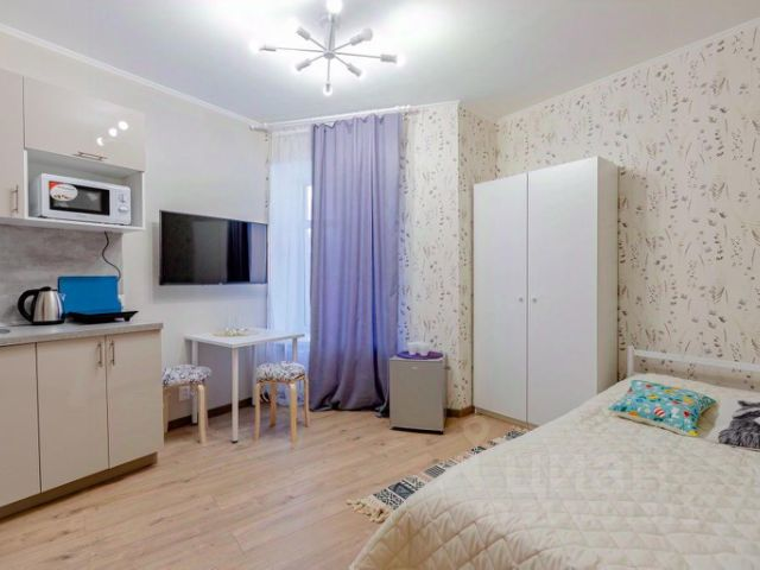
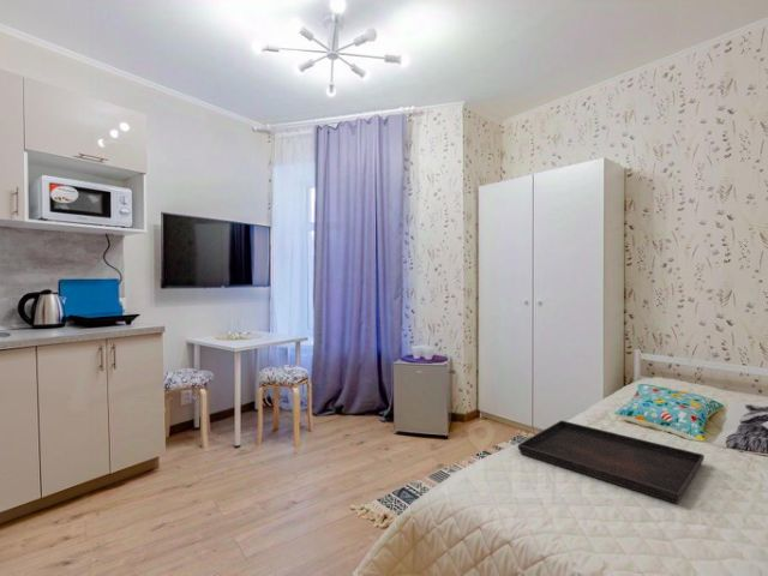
+ serving tray [517,420,706,505]
